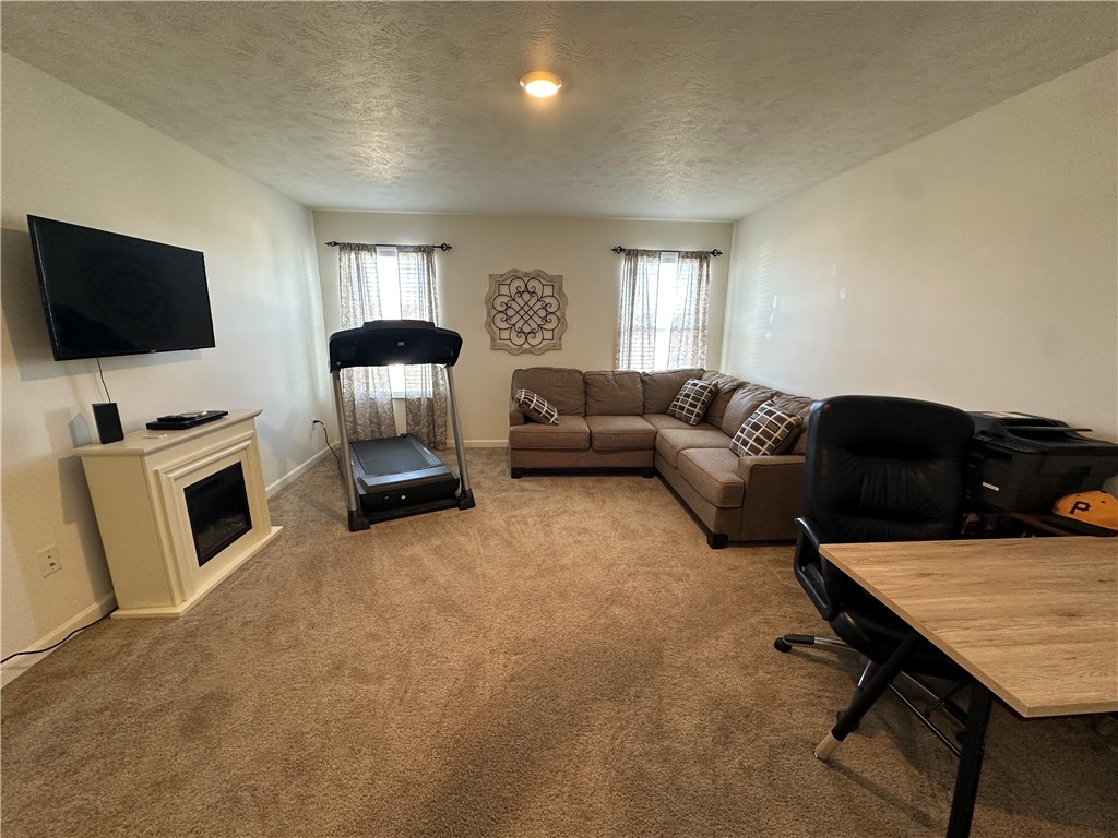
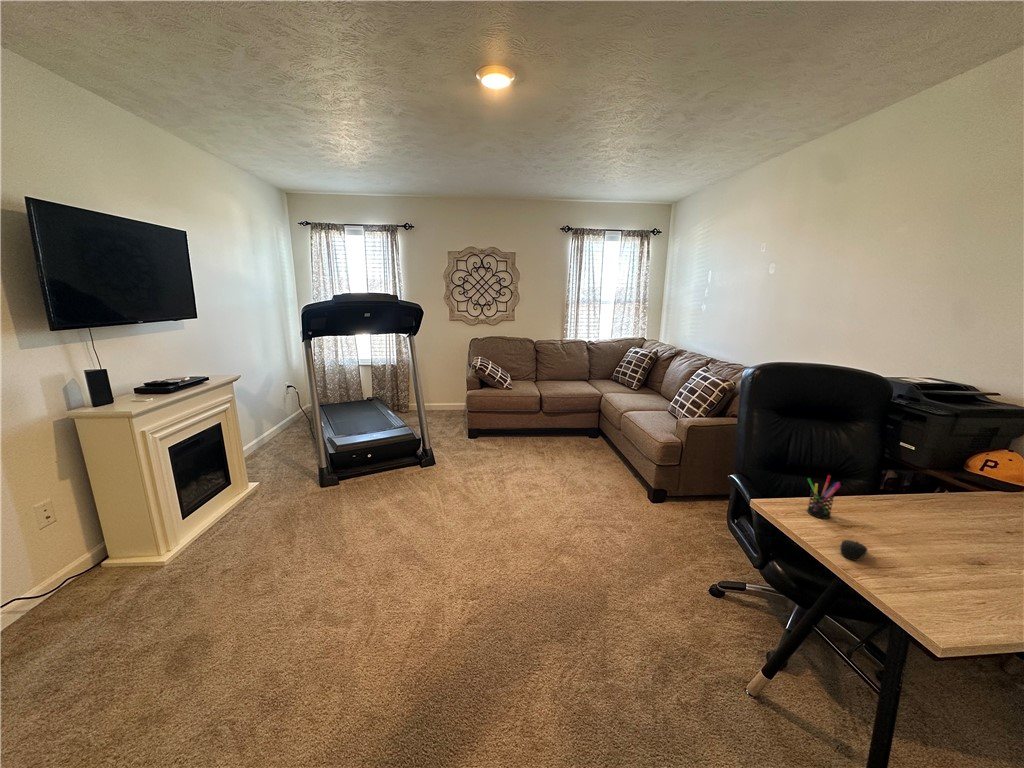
+ pen holder [806,474,841,520]
+ computer mouse [839,539,869,562]
